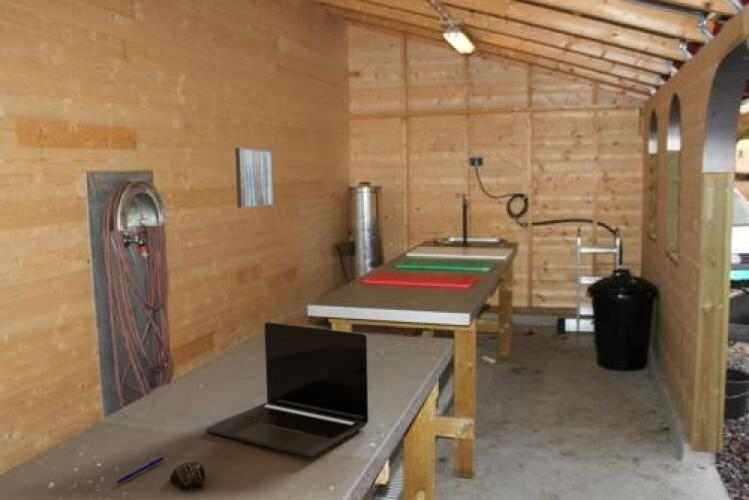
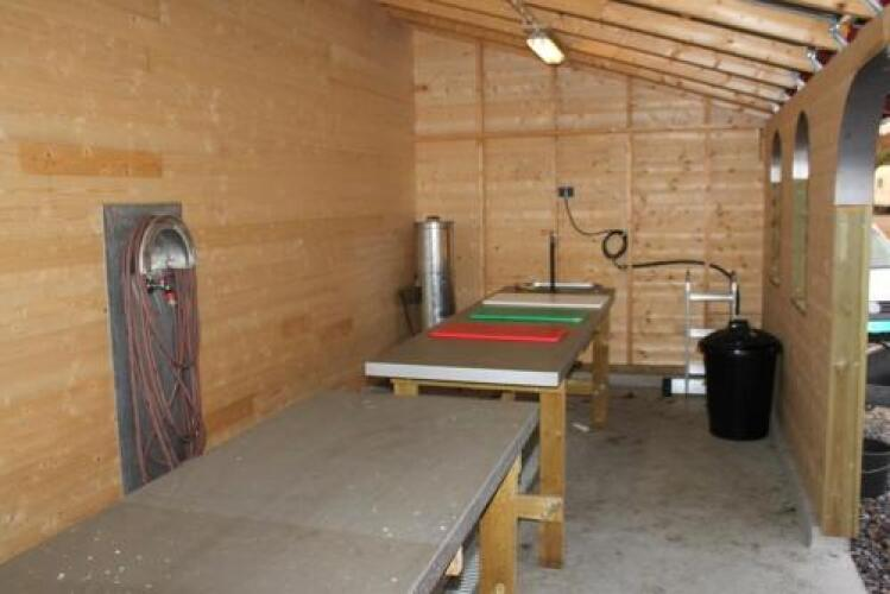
- pen [114,456,165,485]
- computer mouse [169,461,207,493]
- wall art [234,147,275,209]
- laptop [205,321,369,458]
